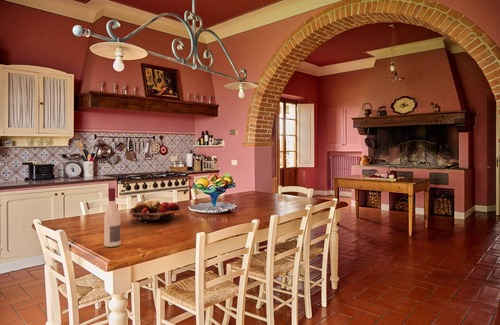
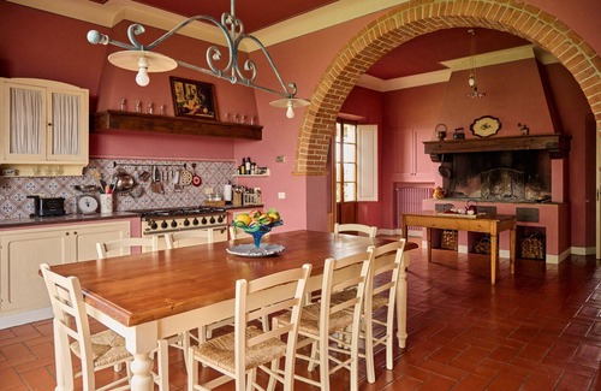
- alcohol [103,187,122,248]
- fruit basket [128,200,181,222]
